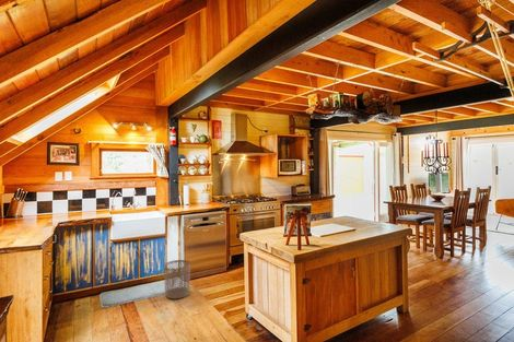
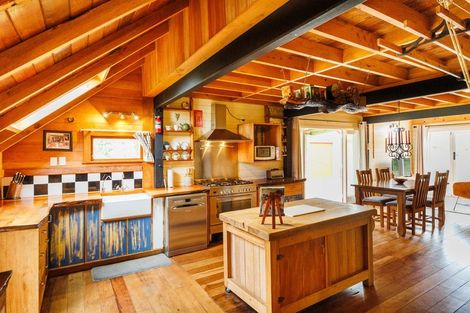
- waste bin [163,259,191,299]
